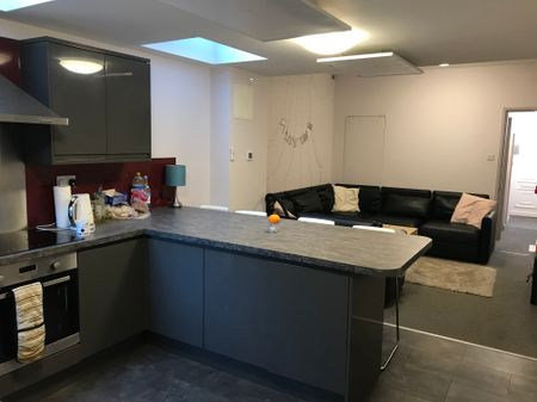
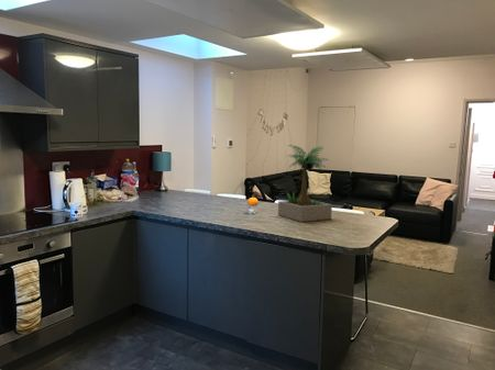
+ potted plant [277,144,333,223]
